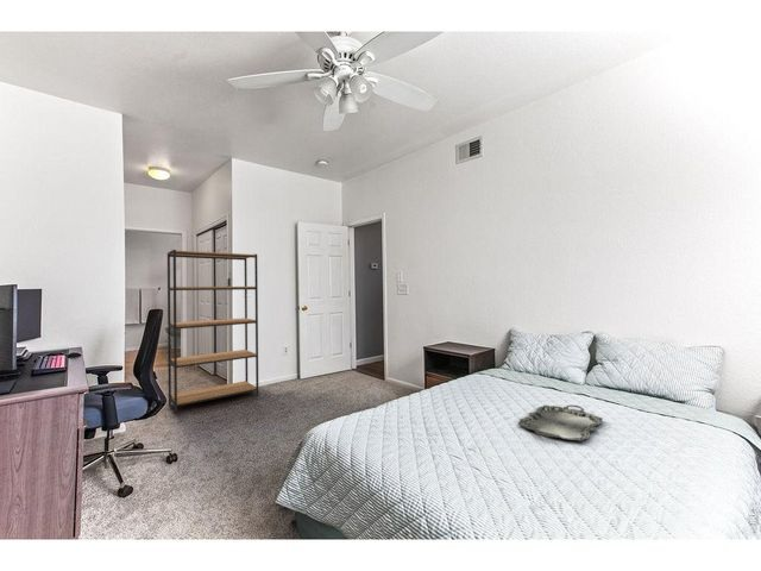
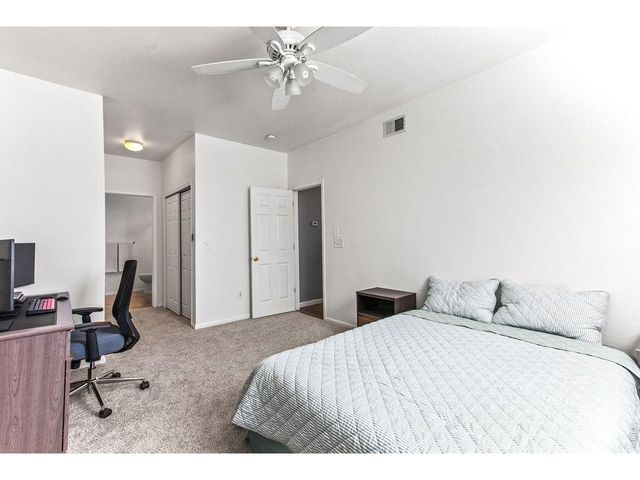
- bookshelf [166,249,259,415]
- serving tray [517,404,603,443]
